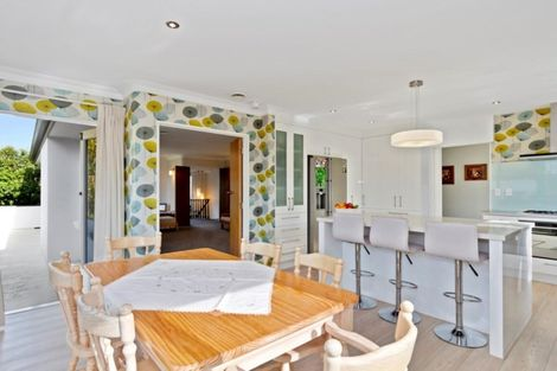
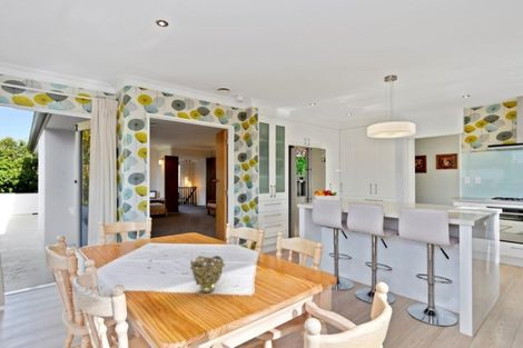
+ decorative bowl [189,255,226,294]
